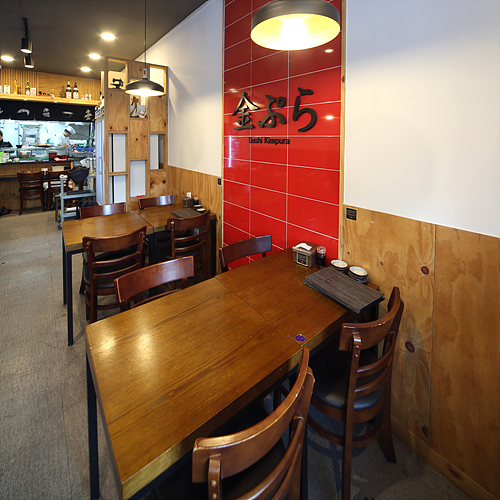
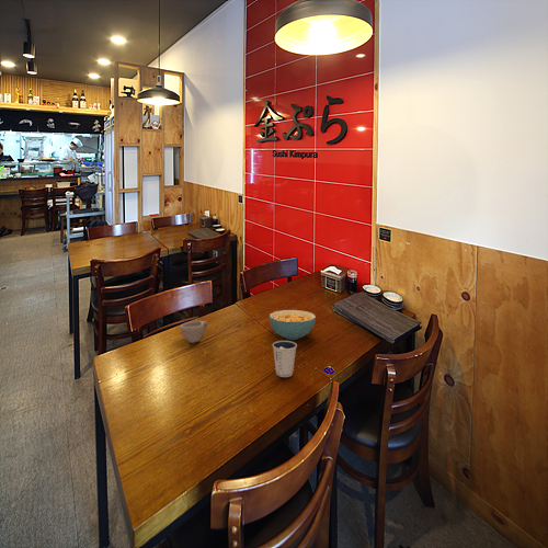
+ cup [180,320,209,344]
+ cereal bowl [269,309,317,341]
+ dixie cup [272,340,298,378]
